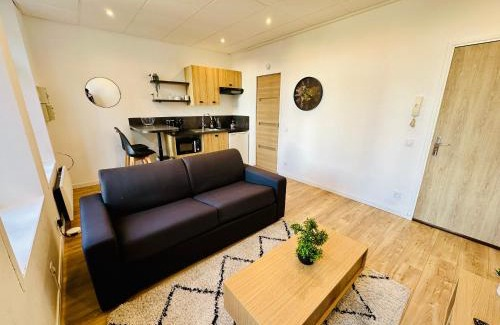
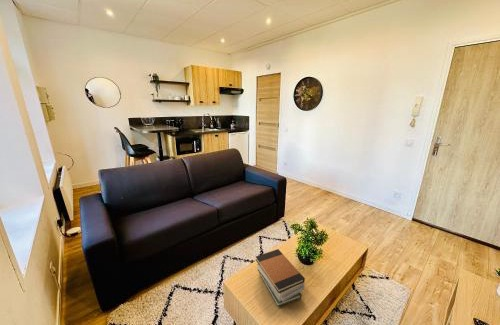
+ book stack [255,248,306,308]
